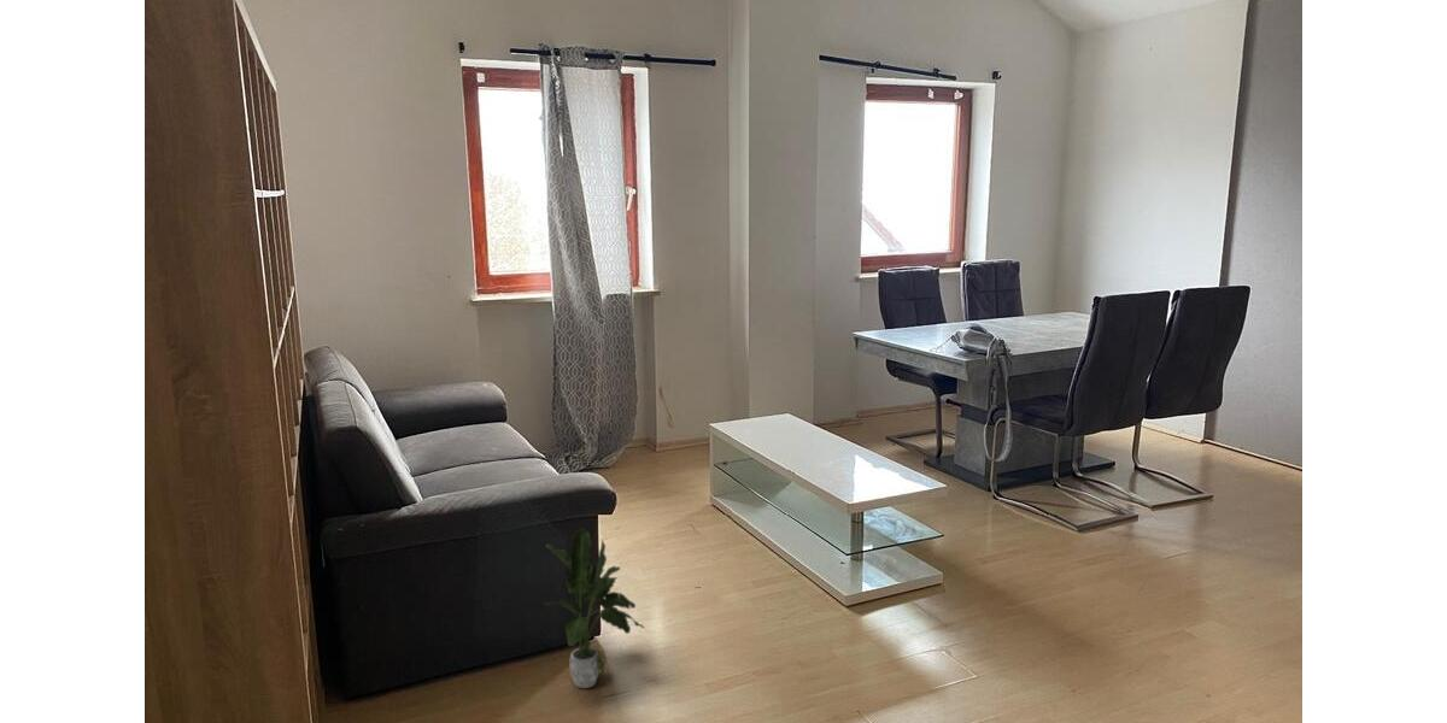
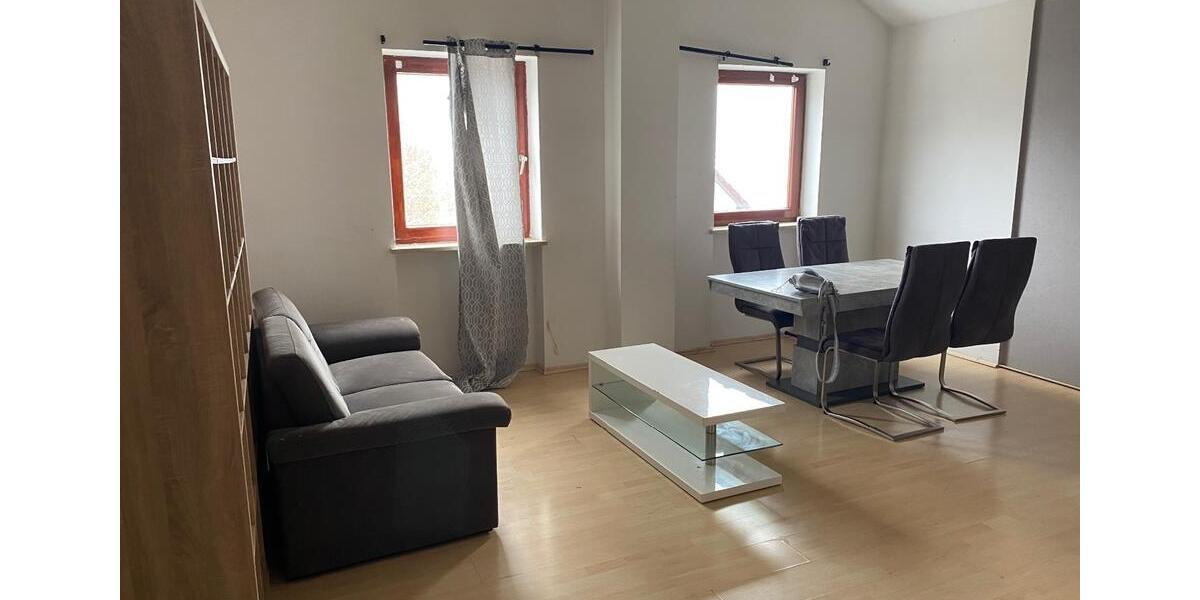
- potted plant [544,528,646,689]
